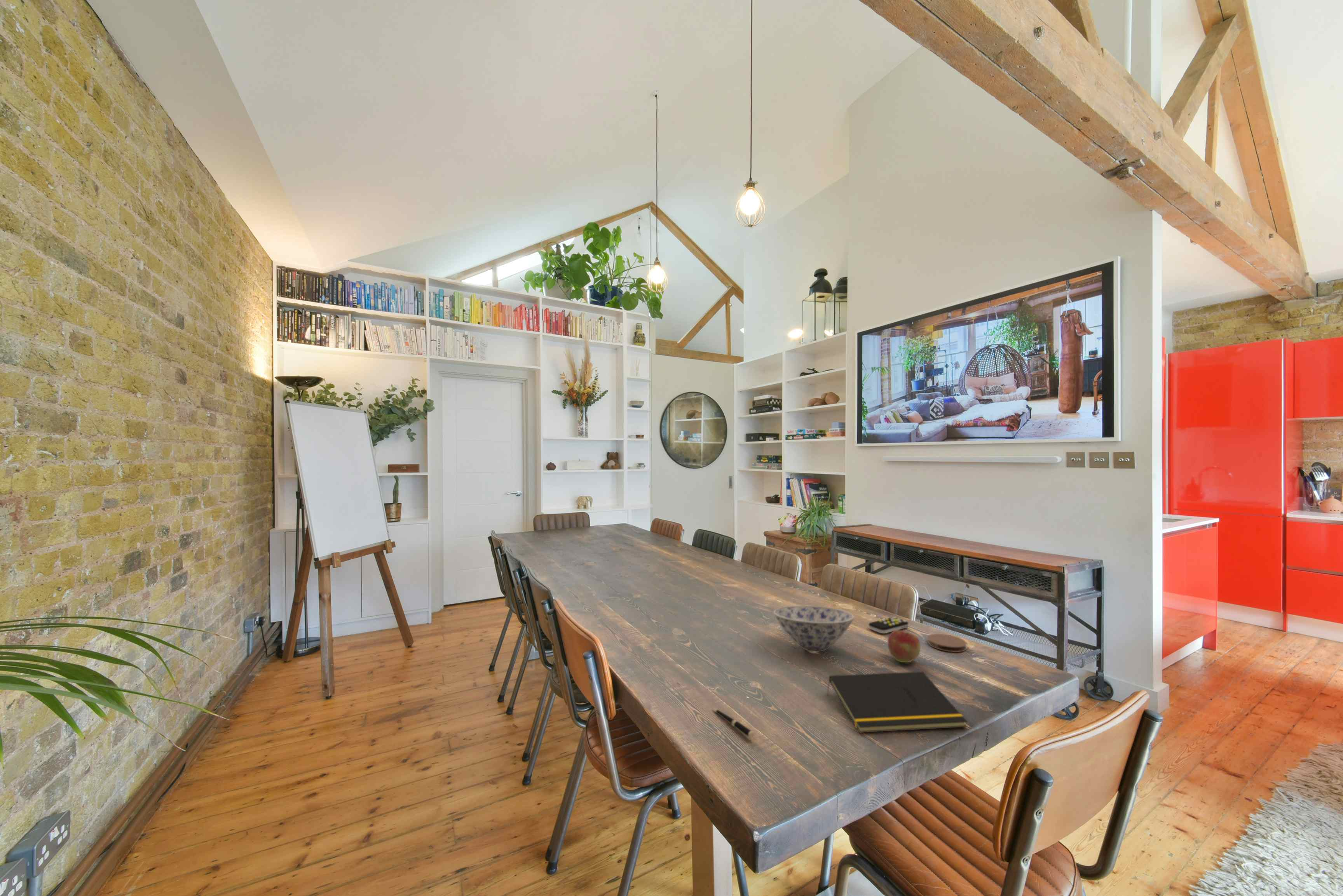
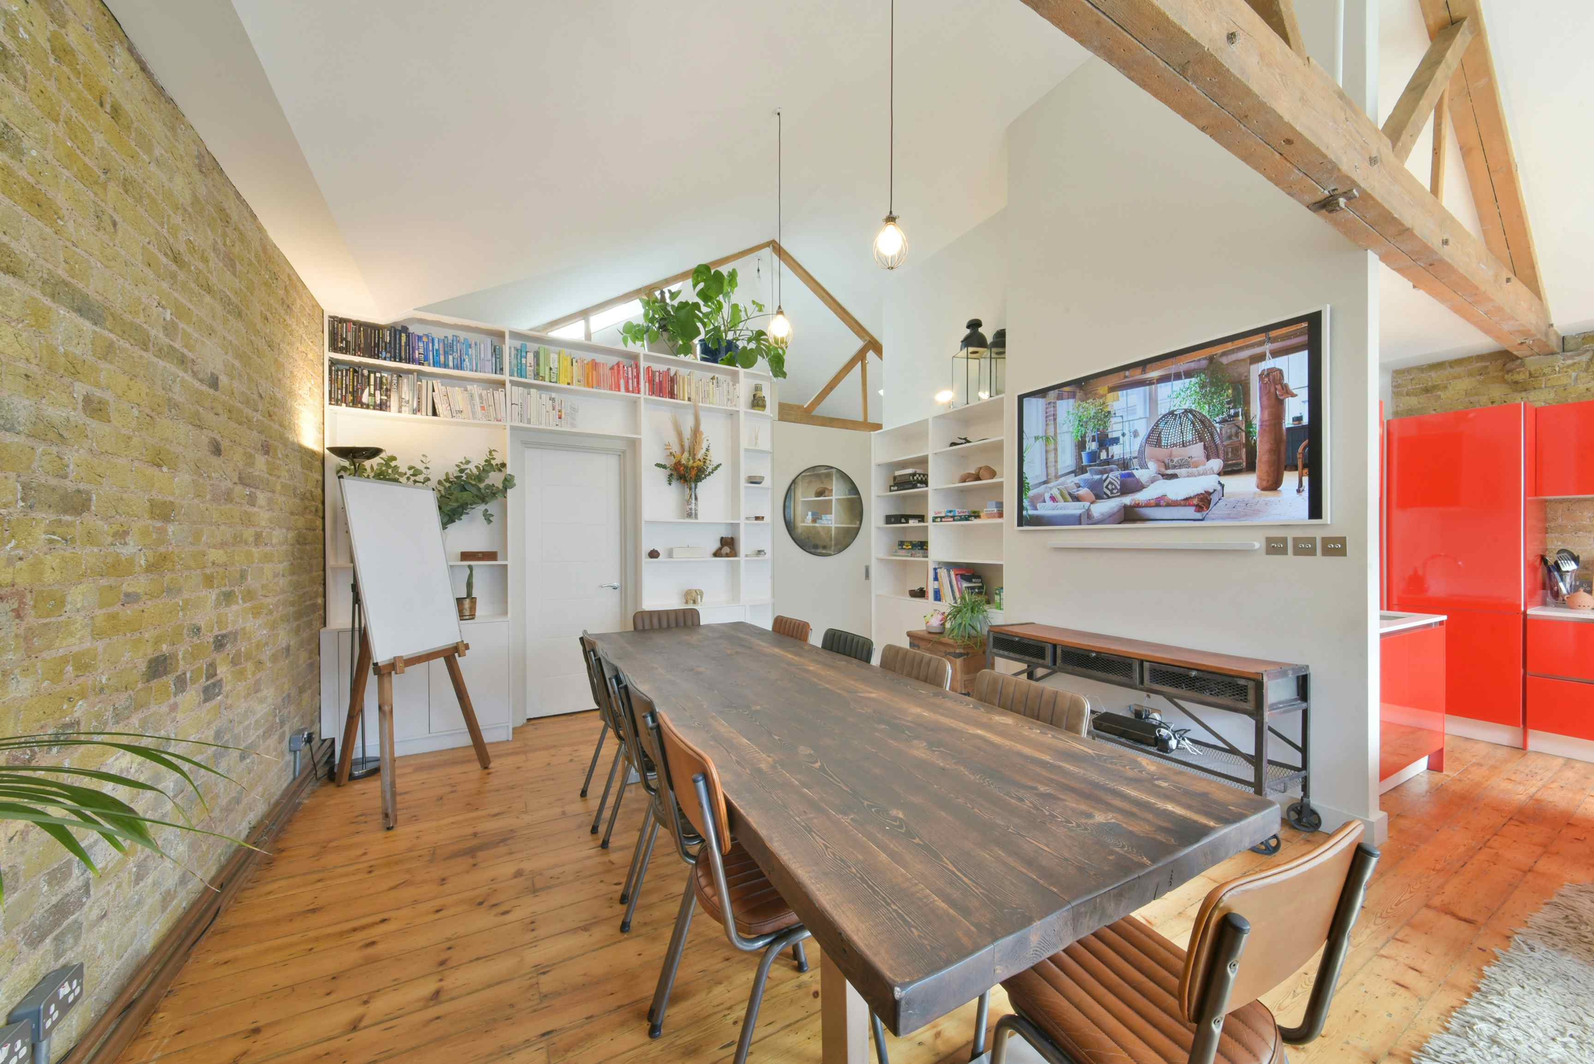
- fruit [888,630,921,663]
- notepad [826,671,968,733]
- coaster [927,633,967,652]
- pen [712,708,755,739]
- remote control [868,616,909,634]
- bowl [773,605,854,652]
